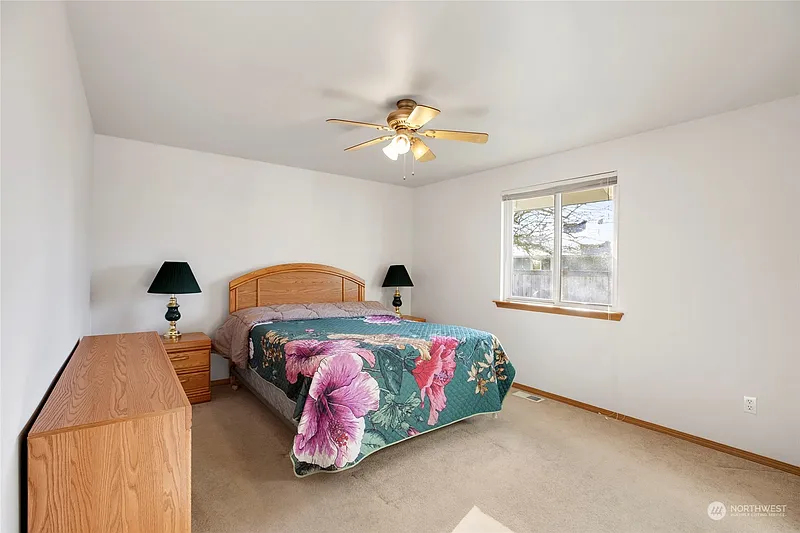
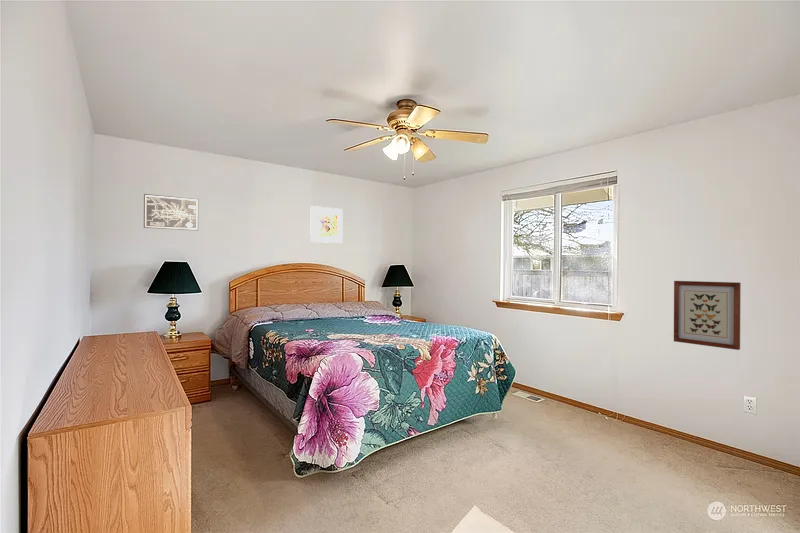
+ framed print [309,205,344,244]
+ wall art [673,280,742,351]
+ wall art [143,193,200,232]
